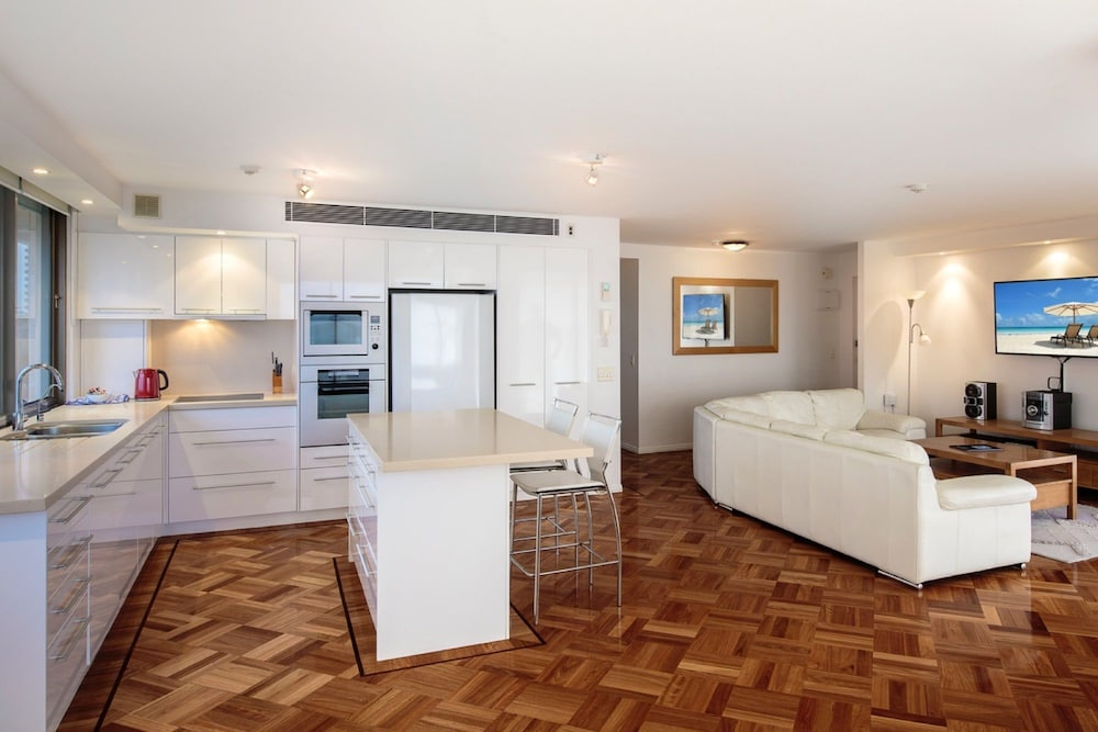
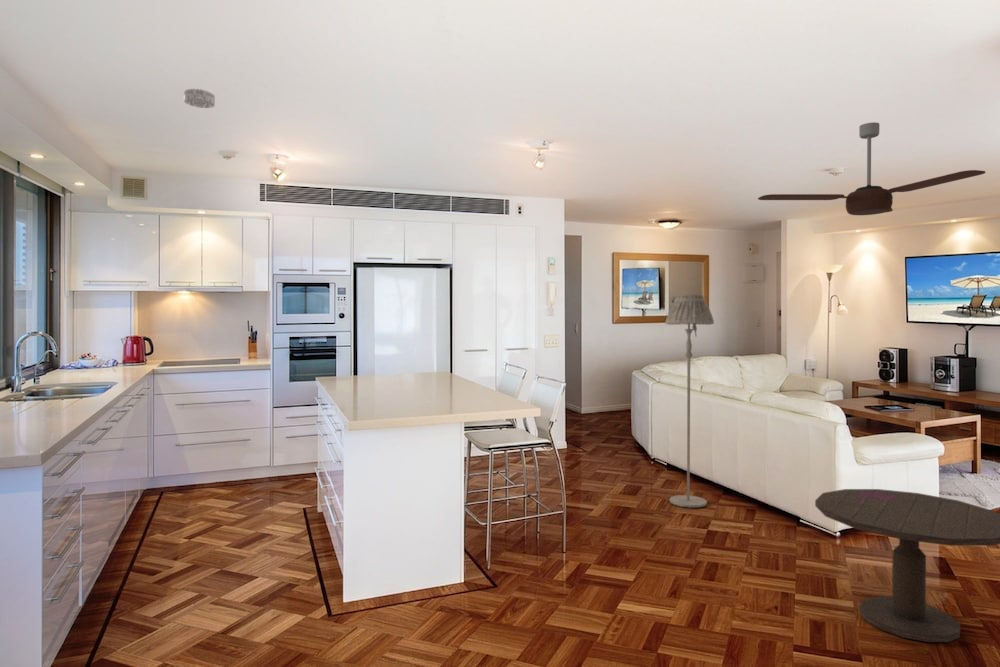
+ ceiling fan [757,121,986,216]
+ floor lamp [664,293,715,508]
+ smoke detector [183,88,216,109]
+ side table [814,488,1000,643]
